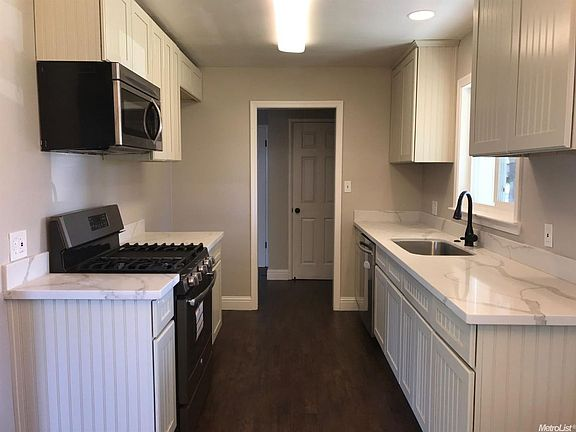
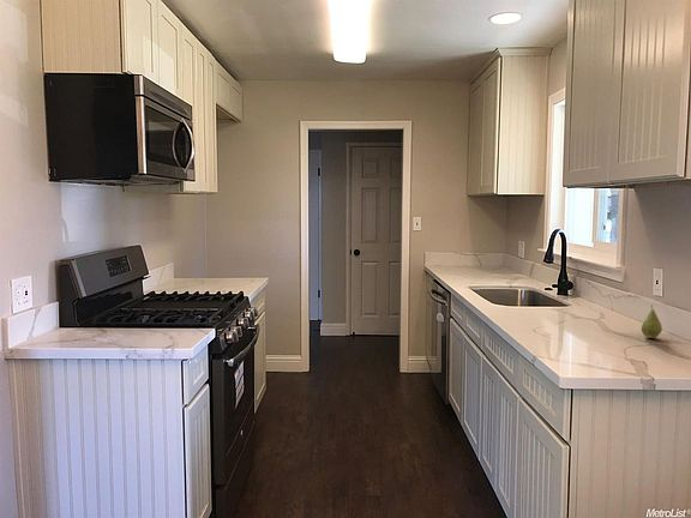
+ fruit [641,303,663,339]
